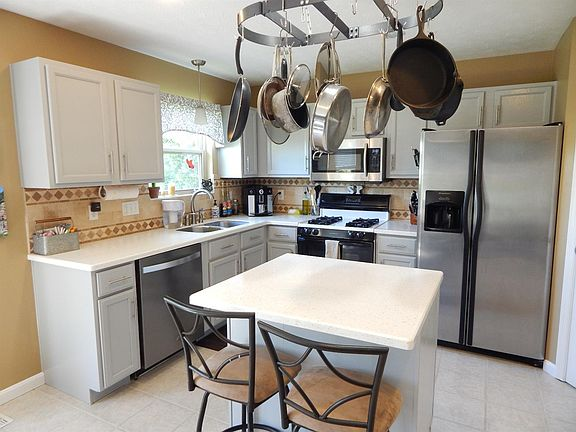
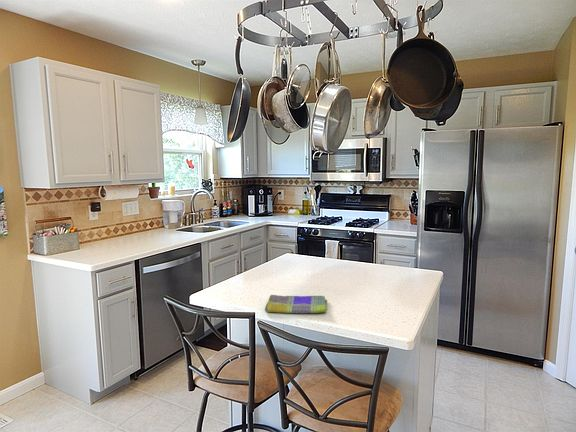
+ dish towel [264,294,328,314]
